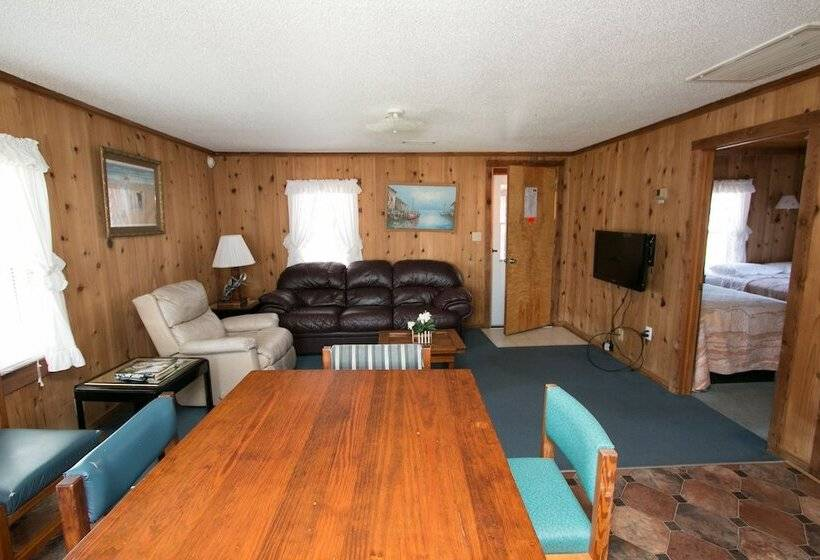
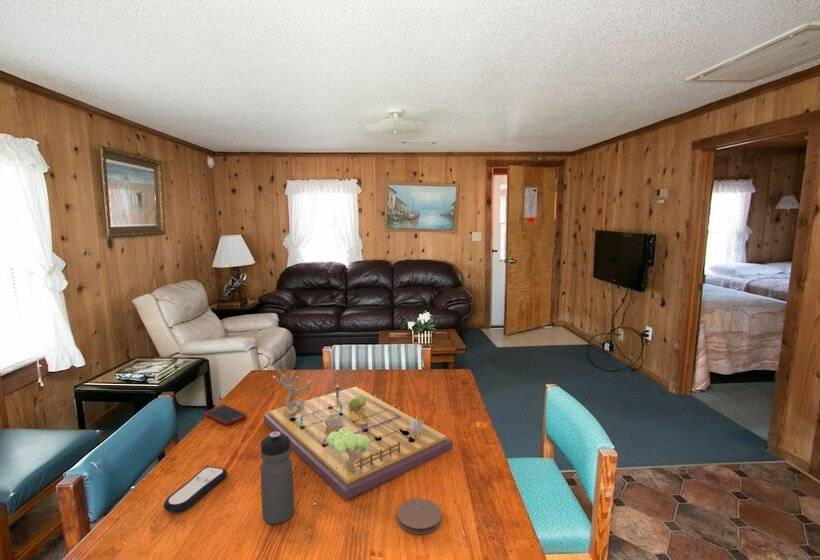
+ remote control [163,466,228,513]
+ coaster [397,498,442,535]
+ cell phone [204,404,247,426]
+ gameboard [263,368,454,501]
+ water bottle [259,431,295,525]
